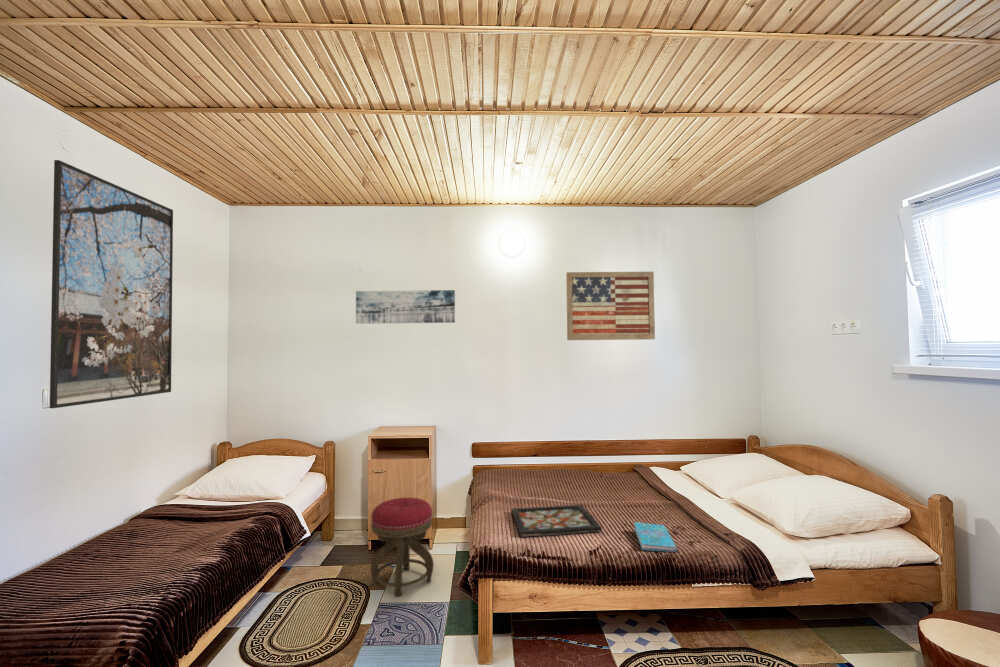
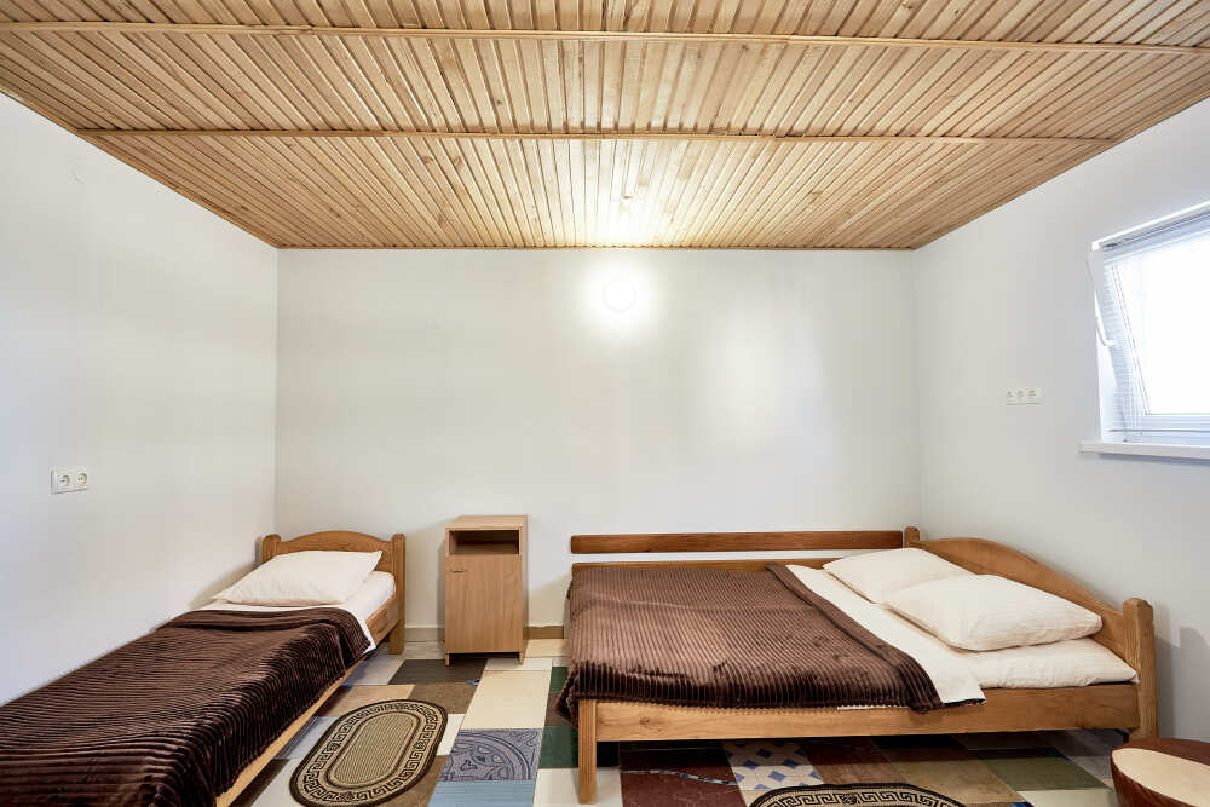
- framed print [49,159,174,409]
- decorative tray [510,504,603,538]
- wall art [565,271,656,341]
- cover [633,521,679,553]
- stool [370,497,435,597]
- wall art [355,289,456,325]
